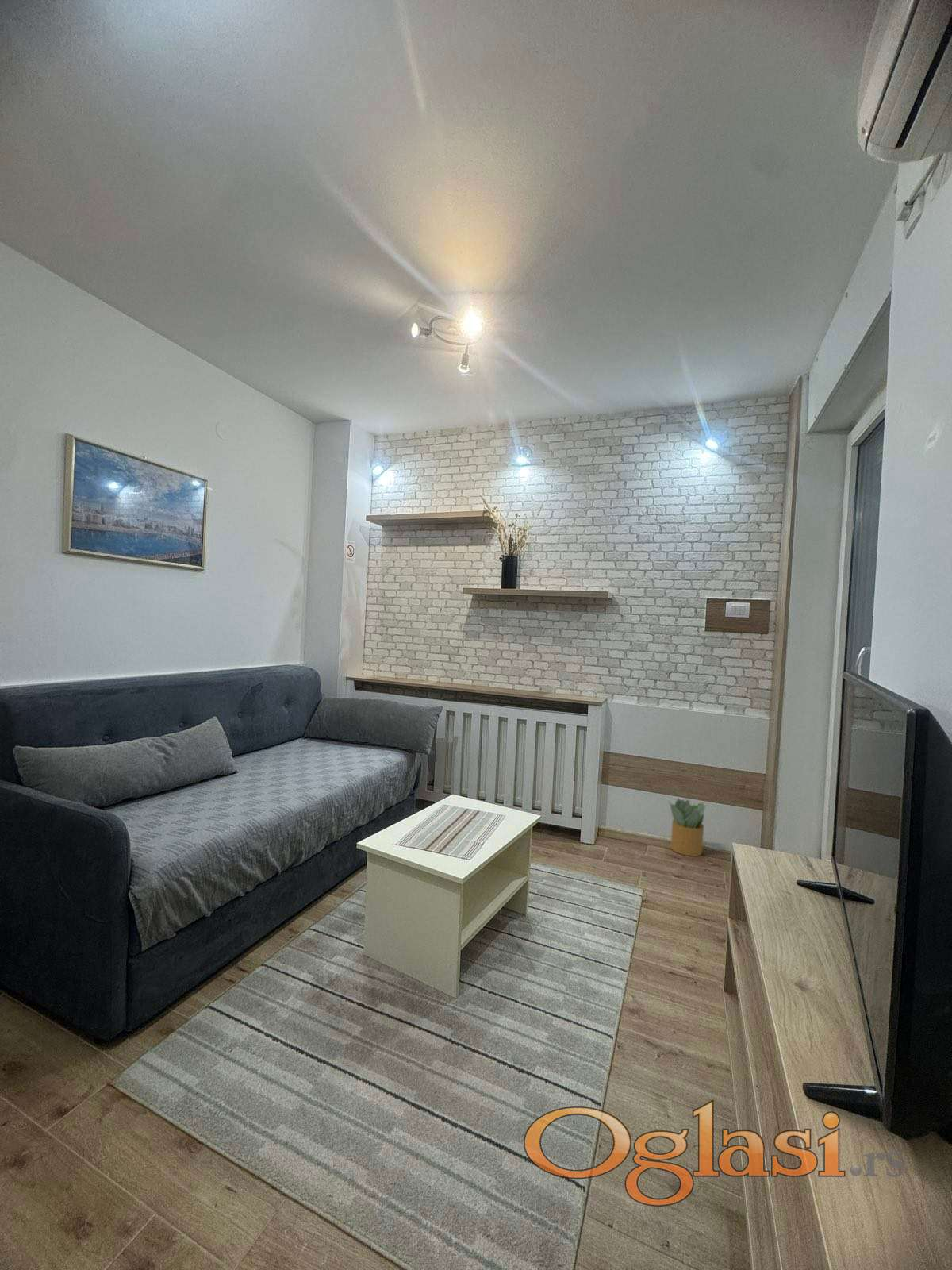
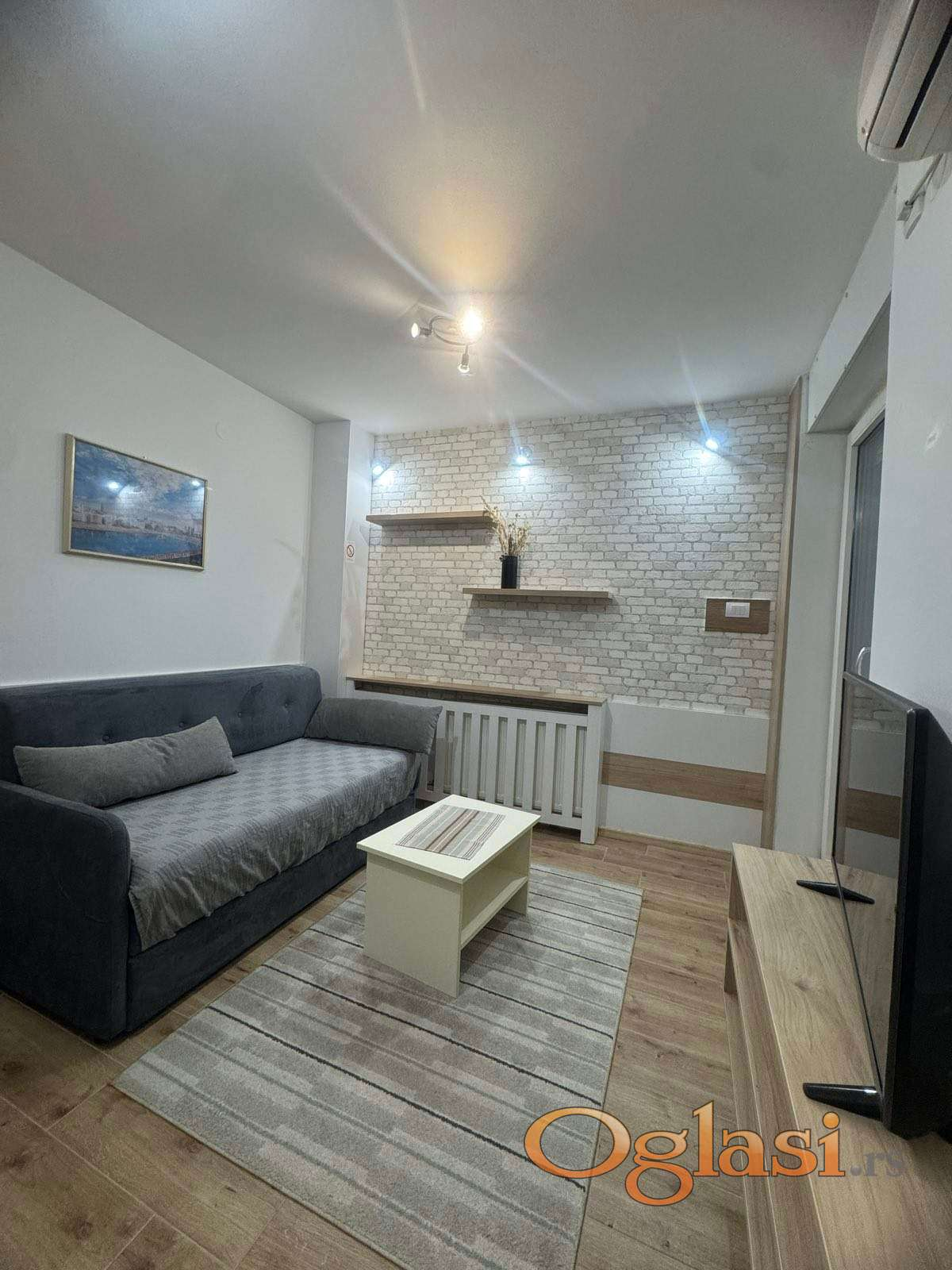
- potted plant [667,798,707,857]
